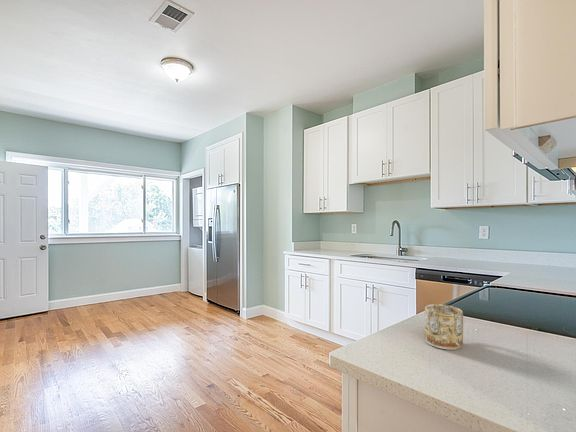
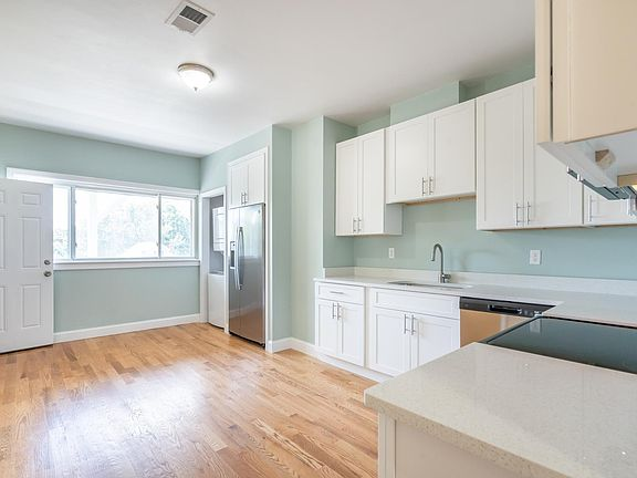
- mug [424,303,464,351]
